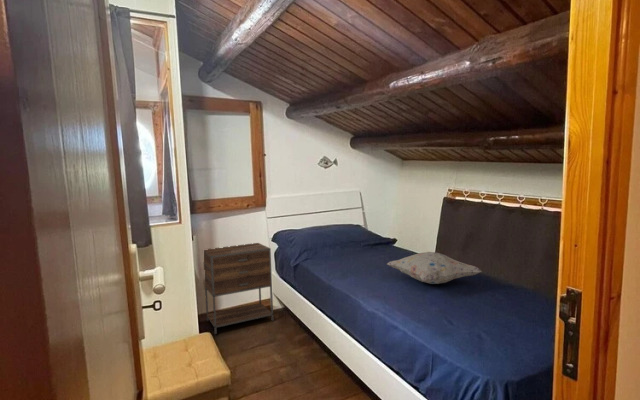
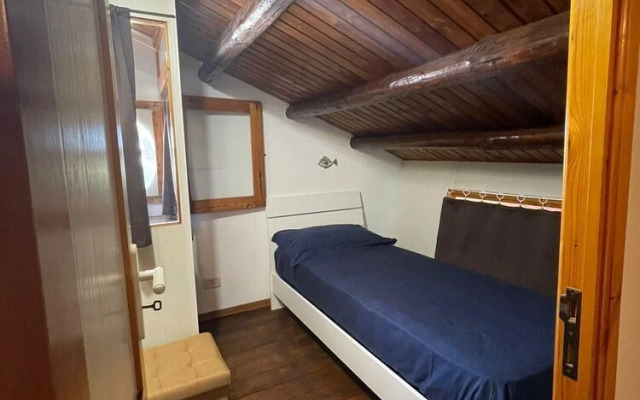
- nightstand [203,242,274,335]
- decorative pillow [386,251,483,285]
